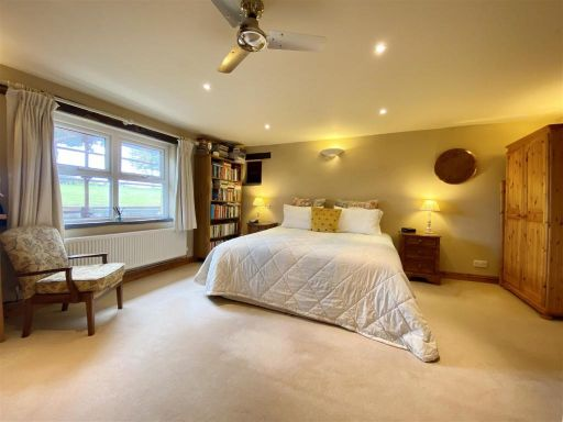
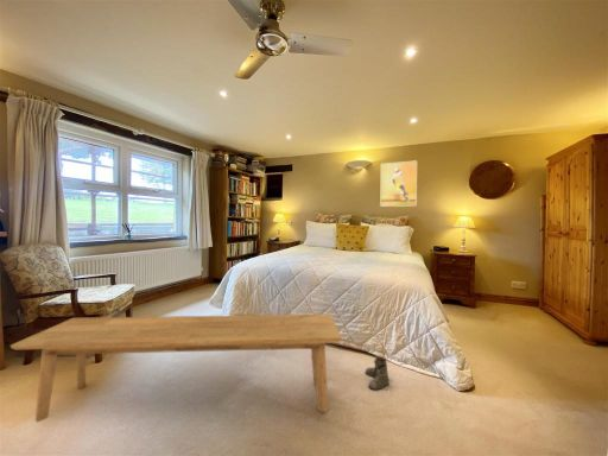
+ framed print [379,159,418,208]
+ boots [363,356,391,391]
+ bench [10,314,343,424]
